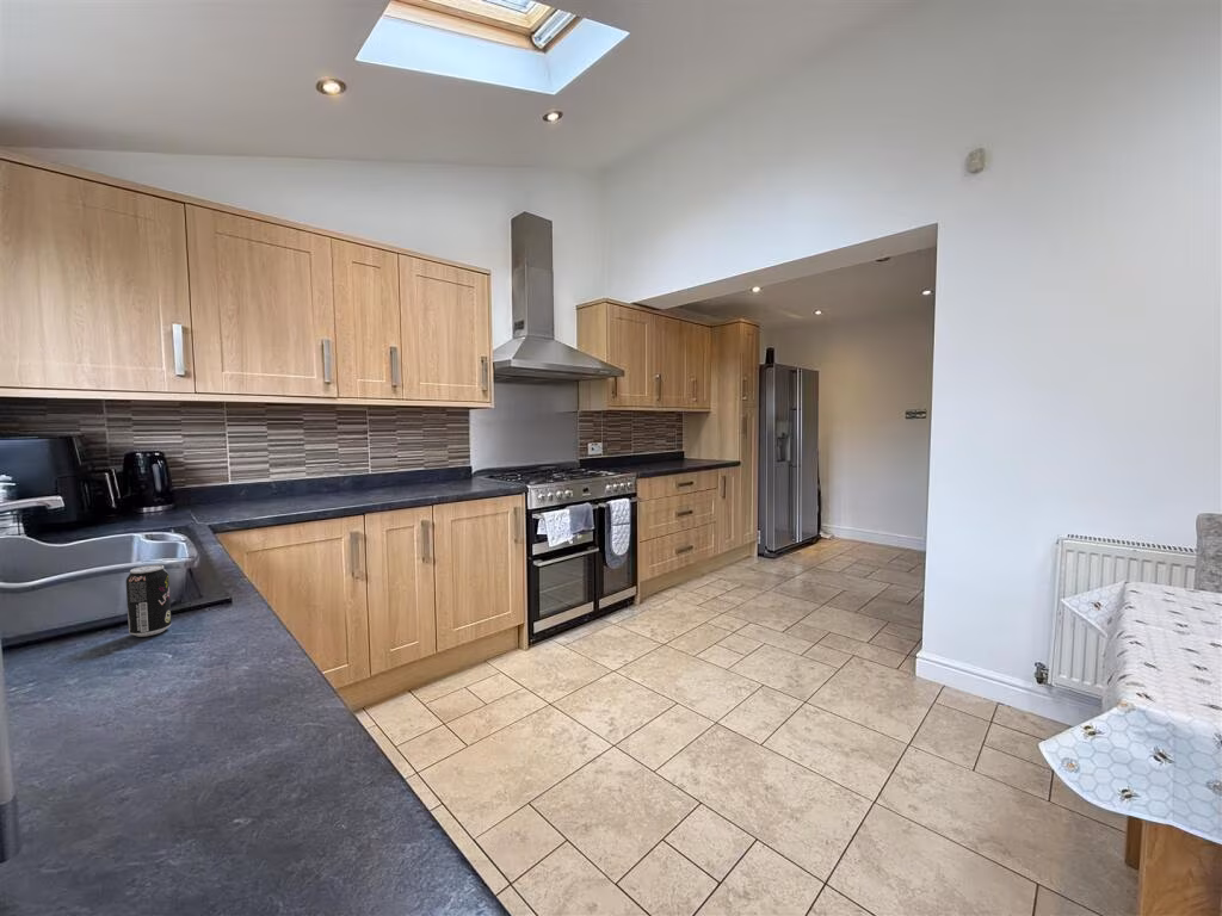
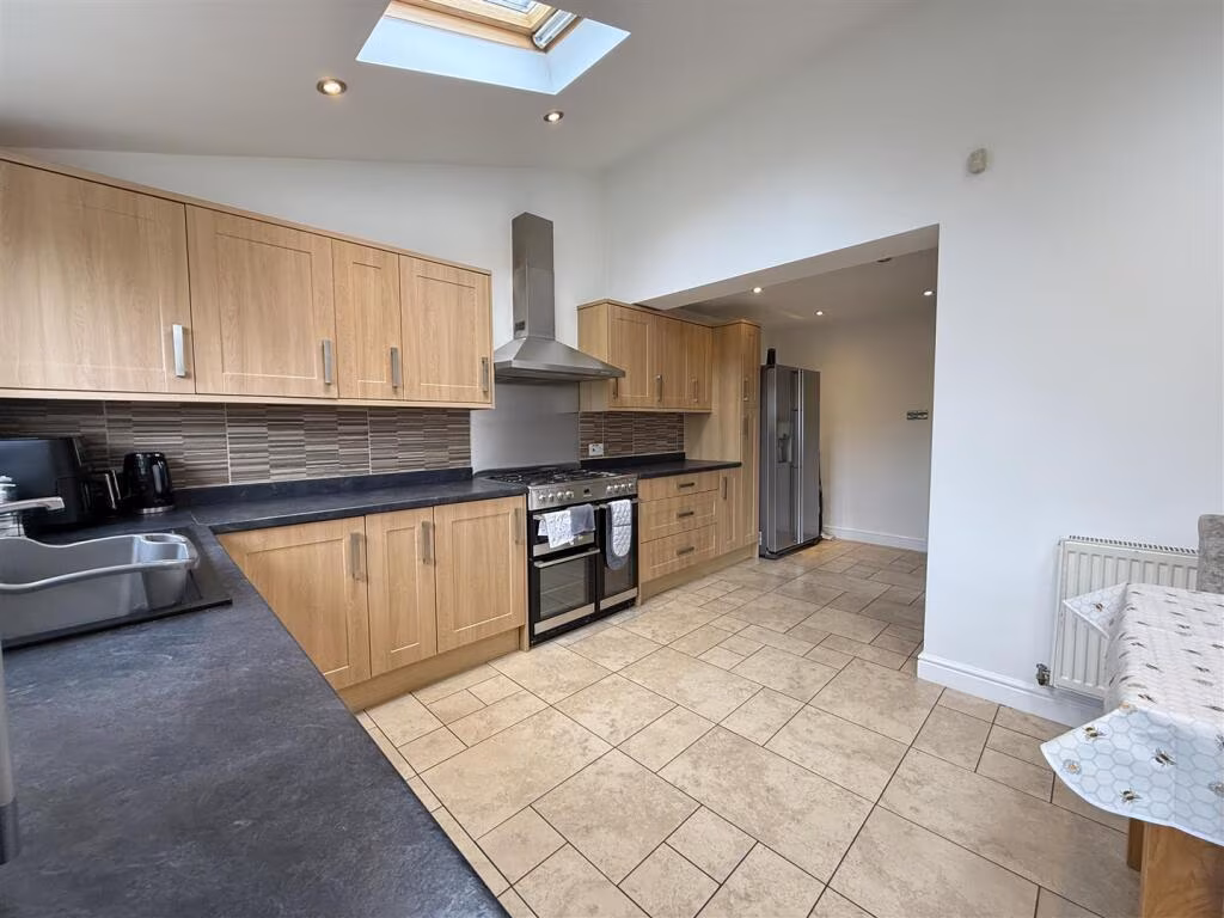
- beverage can [125,564,173,638]
